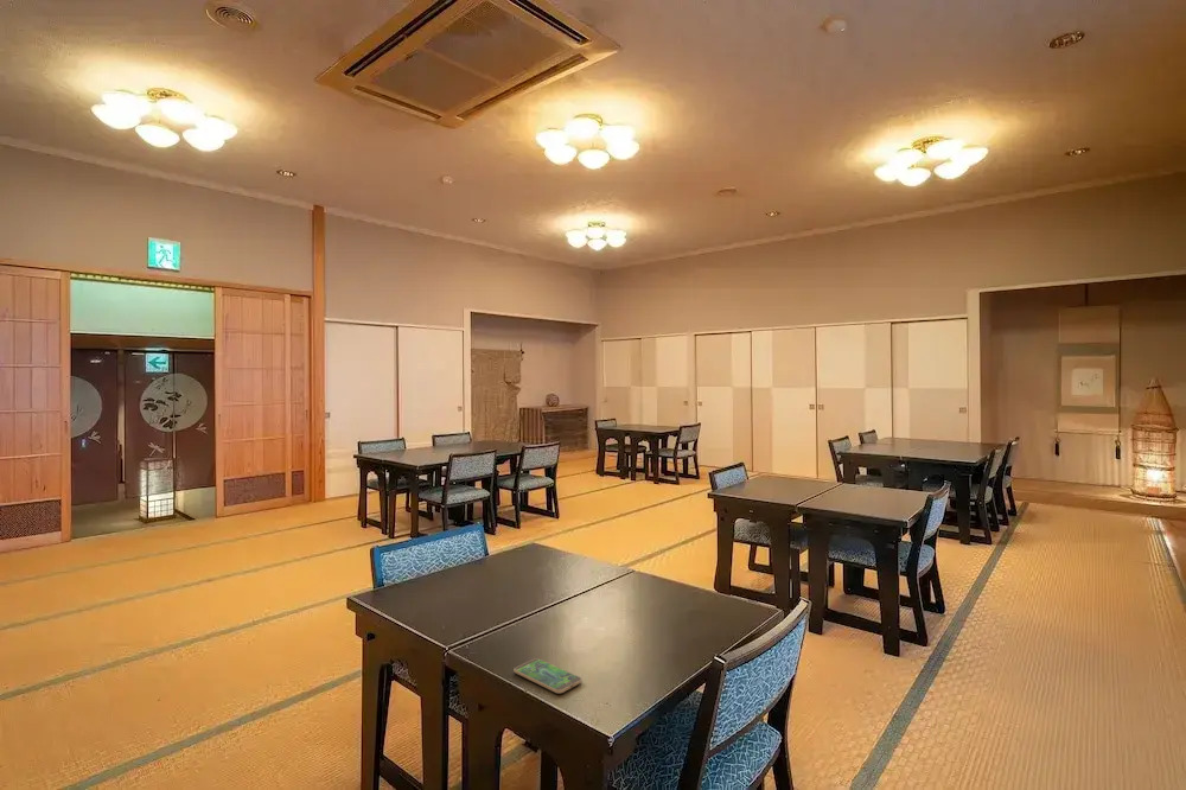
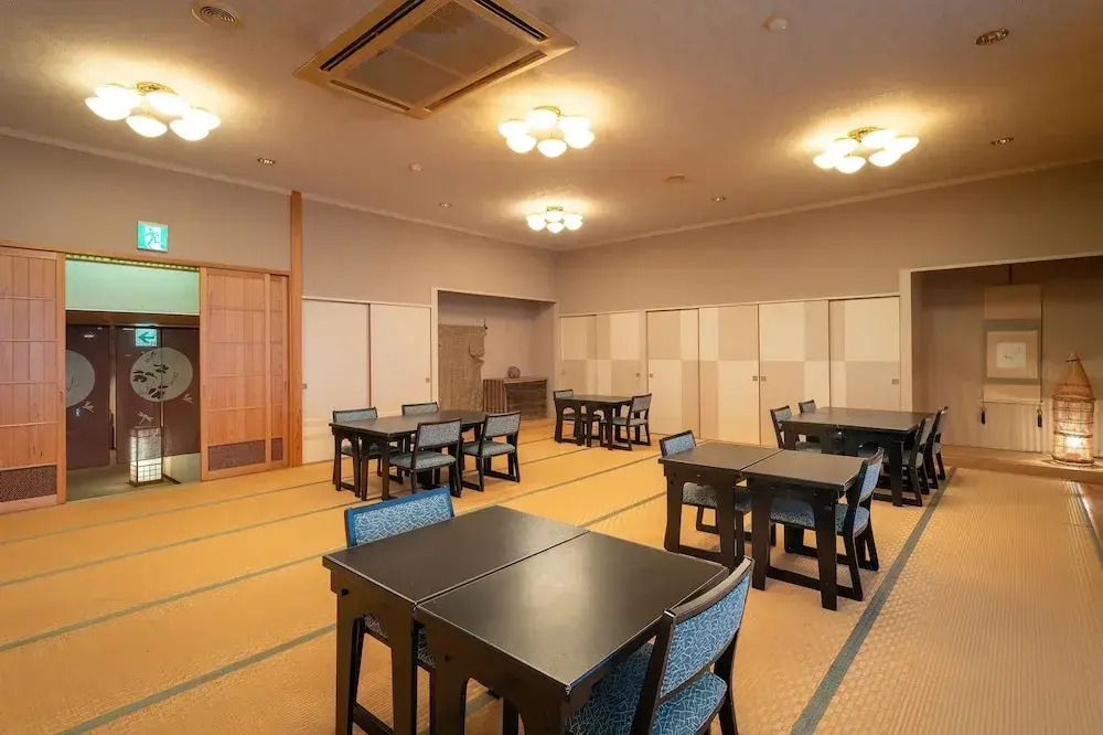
- smartphone [512,657,584,695]
